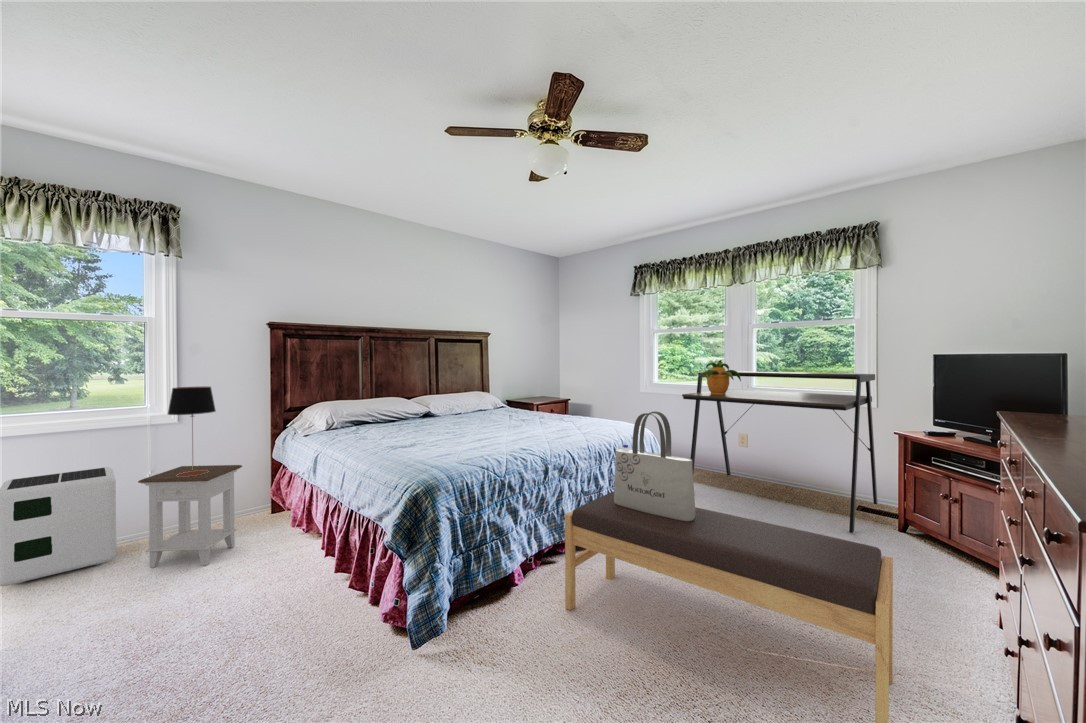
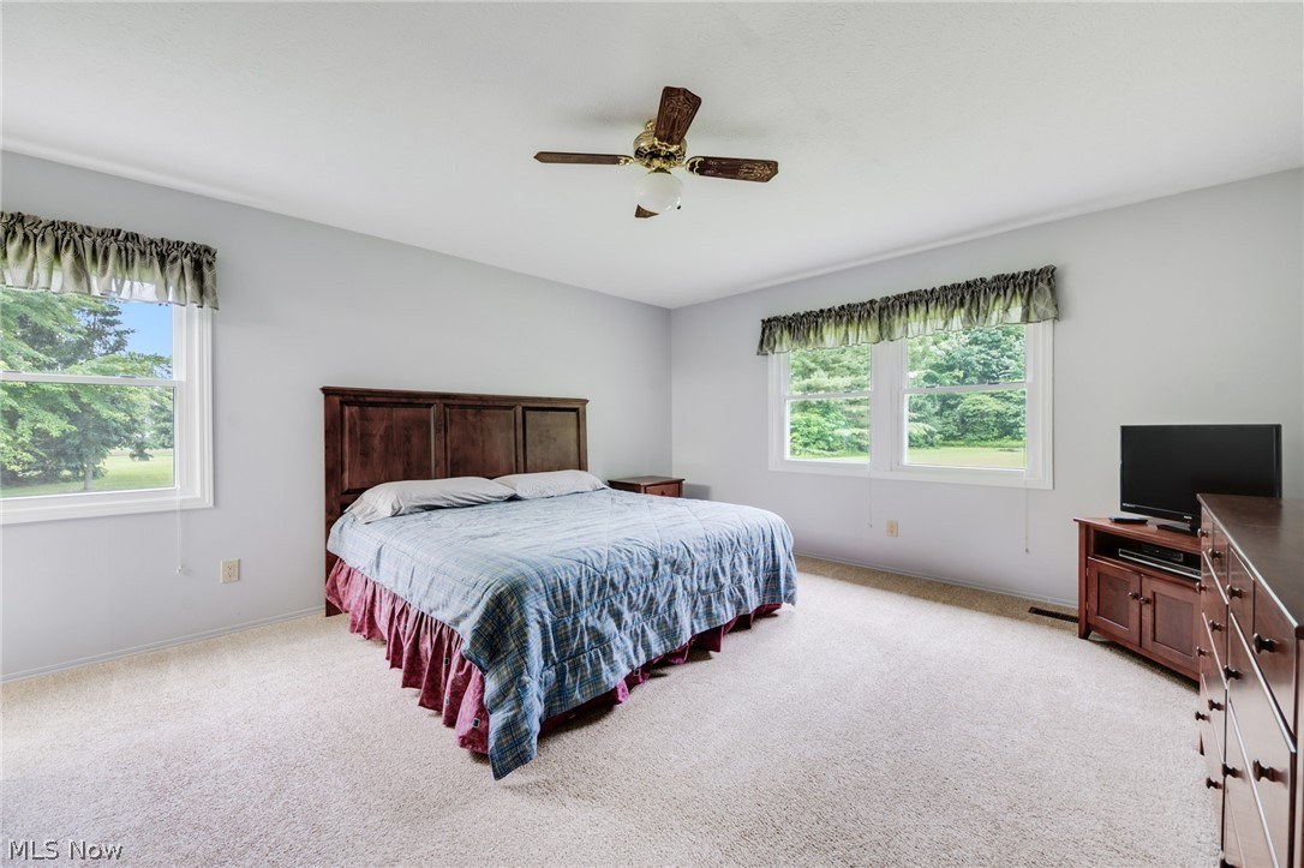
- air purifier [0,466,118,587]
- nightstand [137,464,243,569]
- bench [564,490,894,723]
- potted plant [697,359,742,395]
- table lamp [167,386,217,477]
- desk [681,370,879,534]
- tote bag [613,411,696,521]
